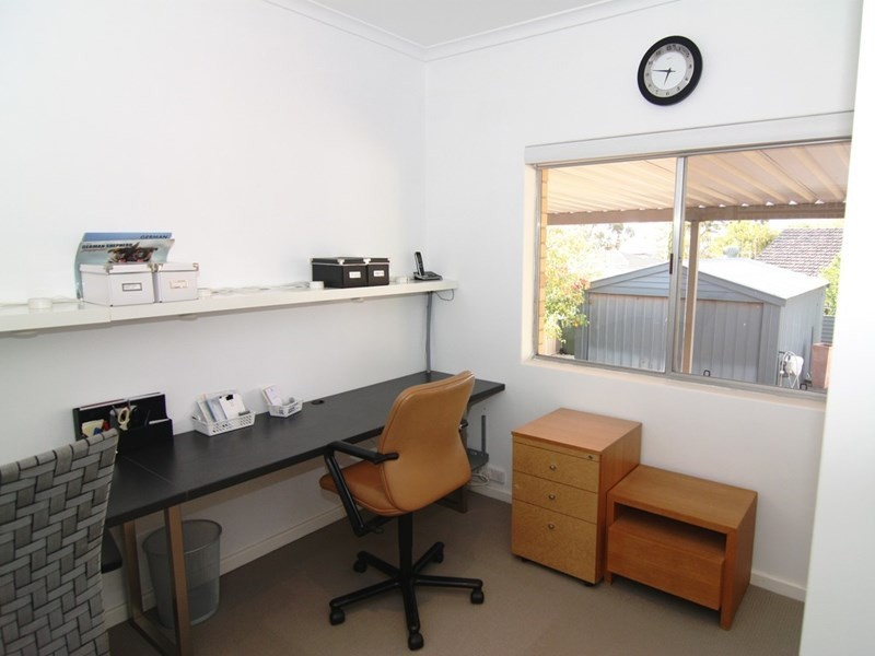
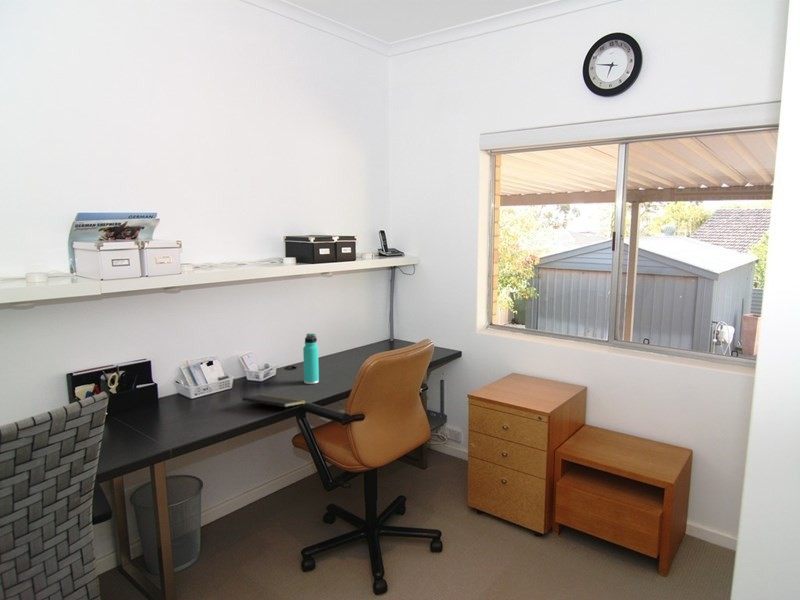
+ thermos bottle [302,332,320,385]
+ notepad [241,394,307,415]
